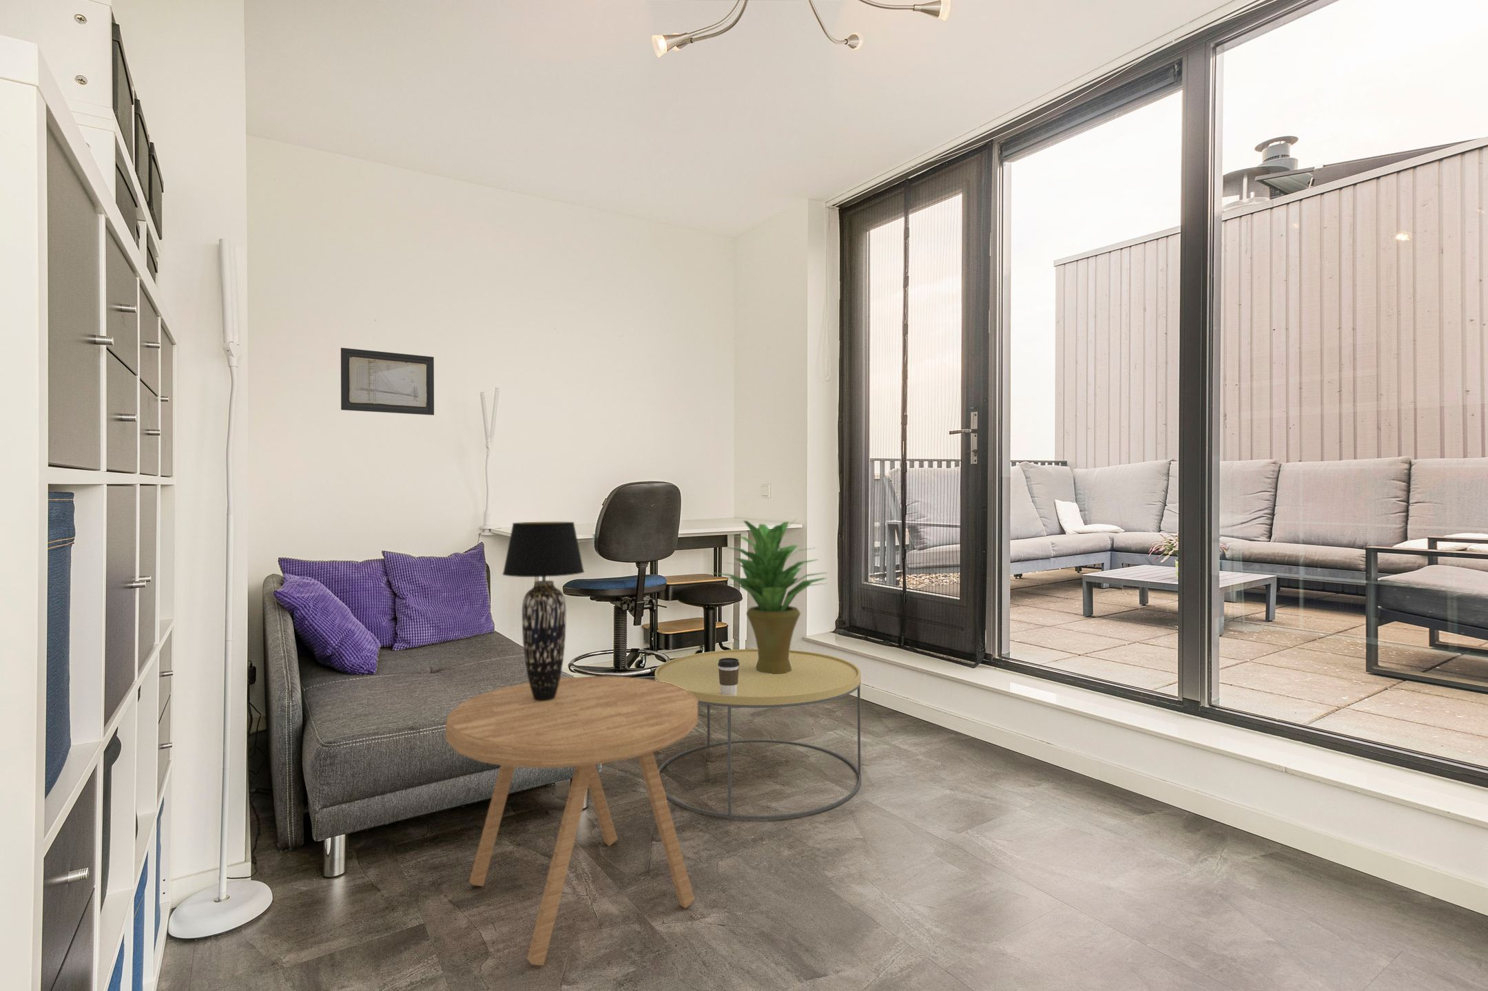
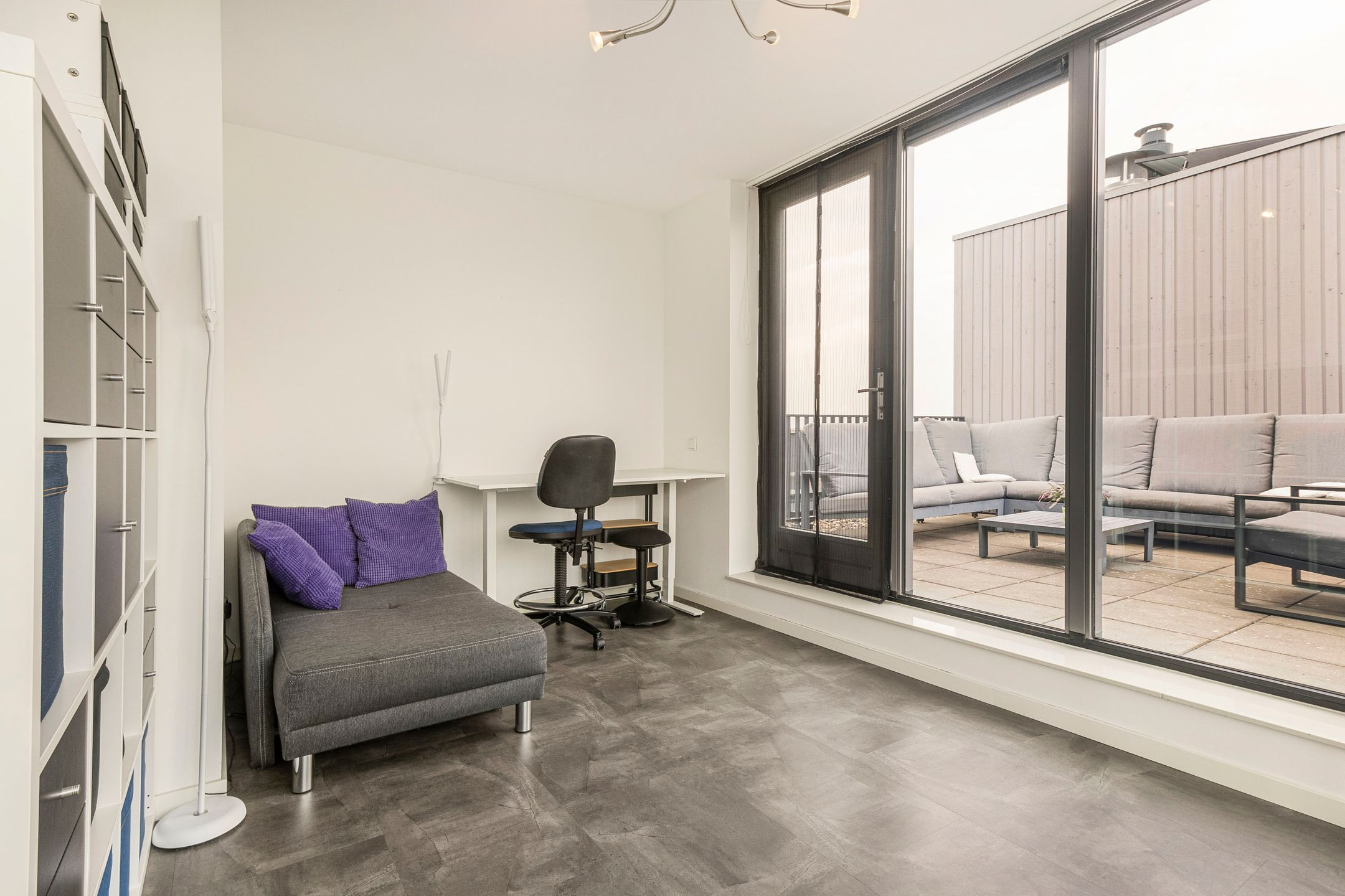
- table lamp [501,521,585,701]
- coffee cup [718,658,739,696]
- wall art [341,347,435,416]
- coffee table [654,648,862,821]
- potted plant [712,519,828,675]
- side table [445,676,698,967]
